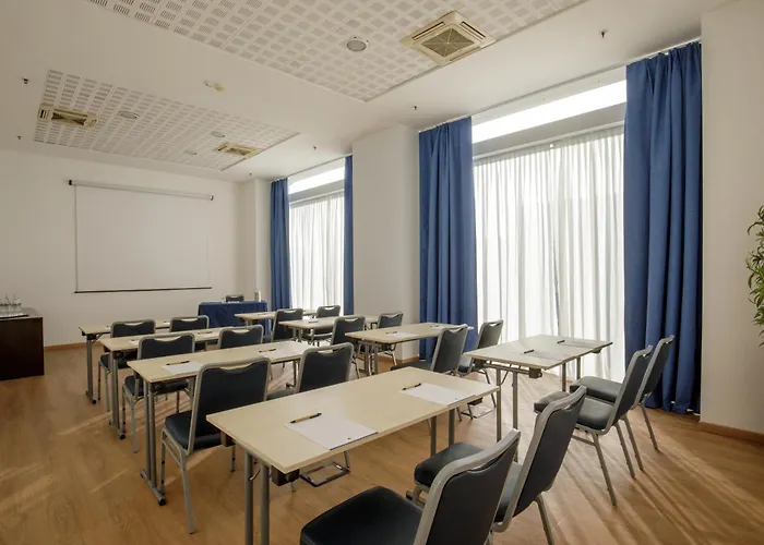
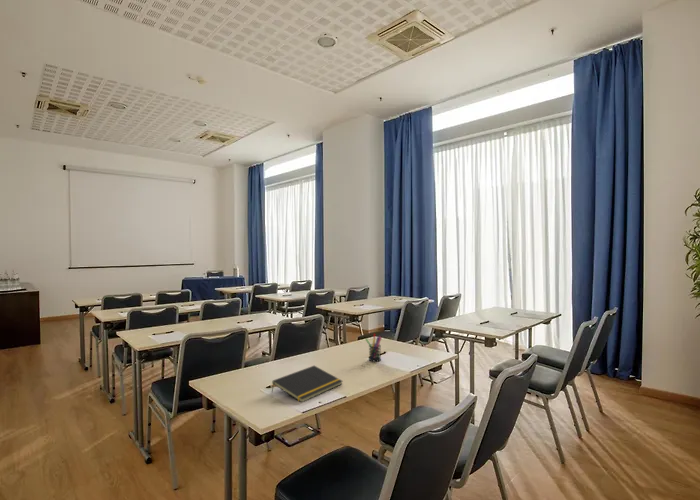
+ pen holder [364,333,383,363]
+ notepad [270,365,343,403]
